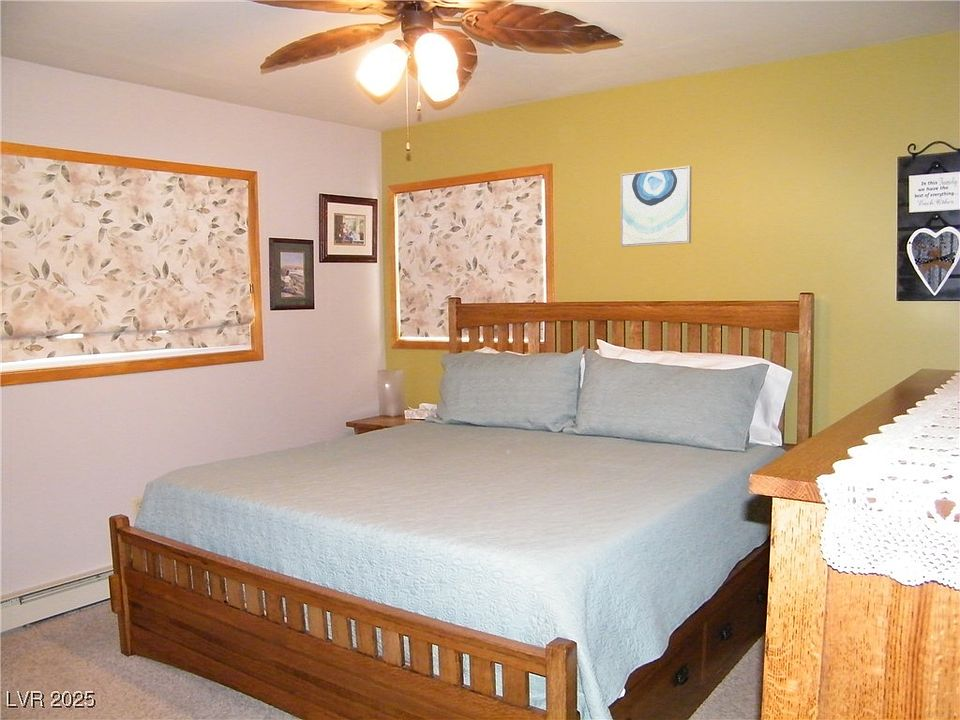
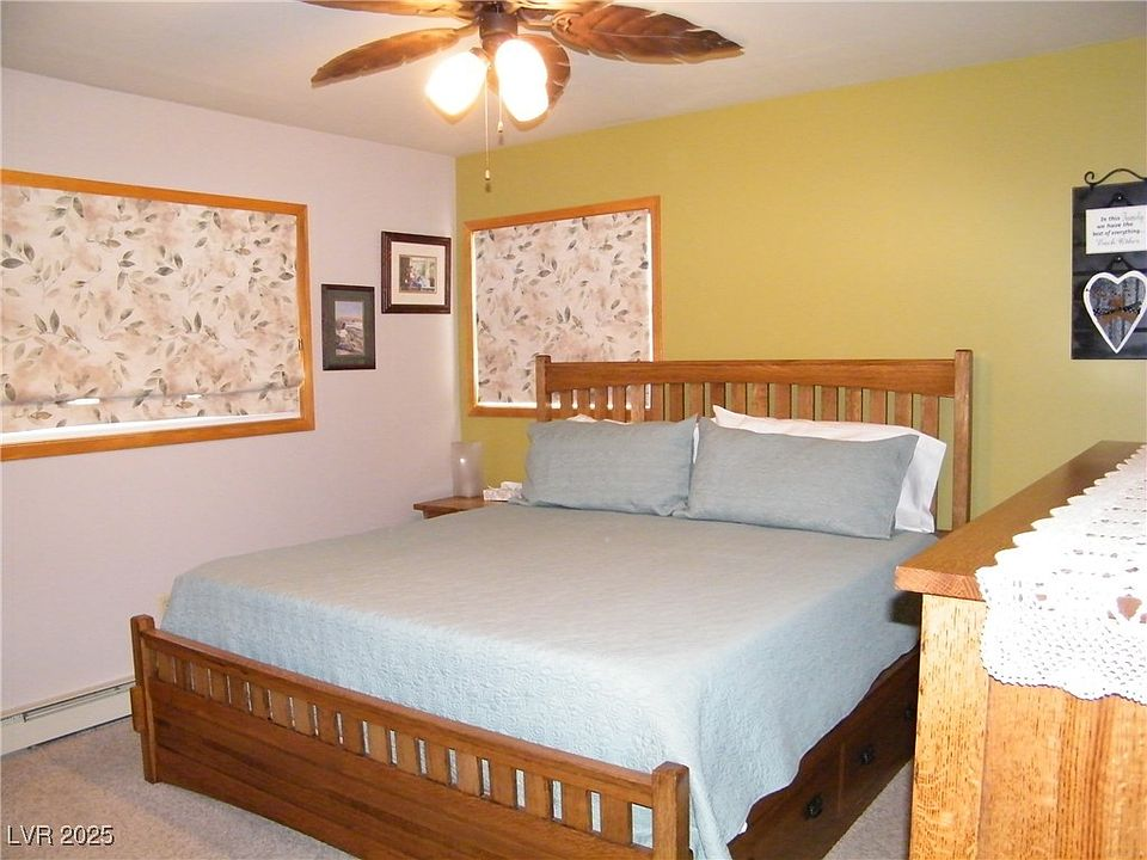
- wall art [619,165,693,248]
